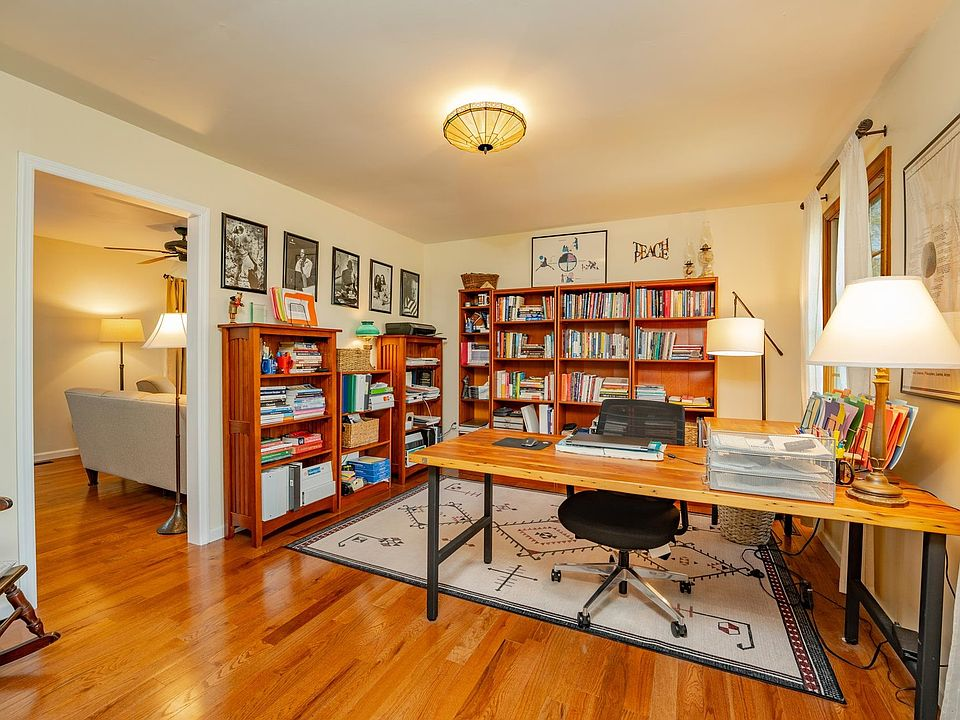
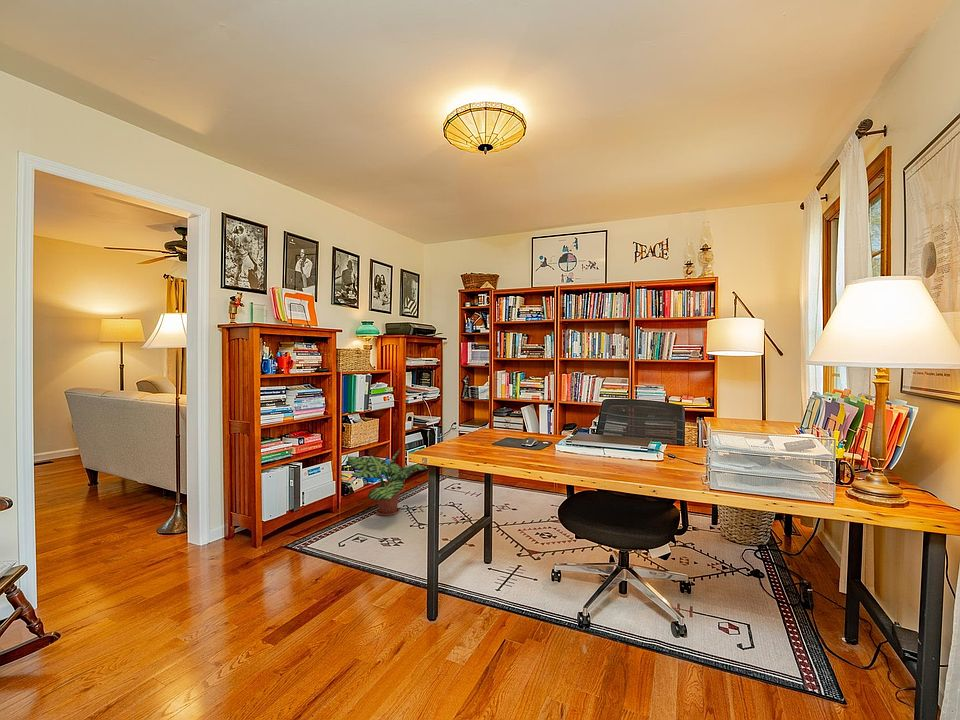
+ potted plant [347,447,429,517]
